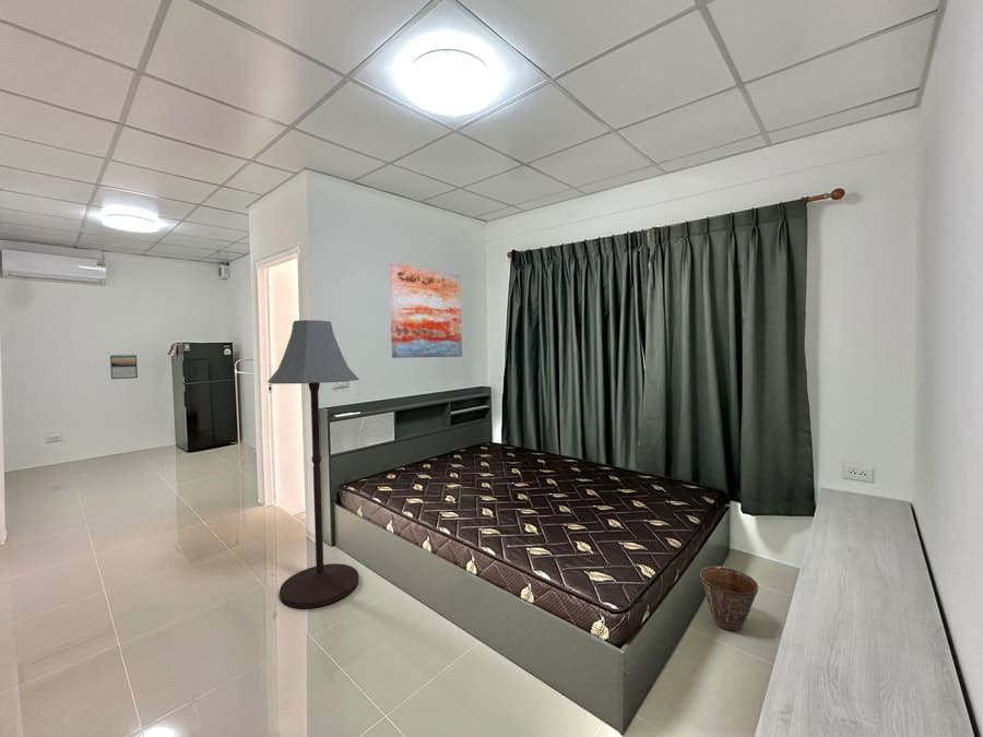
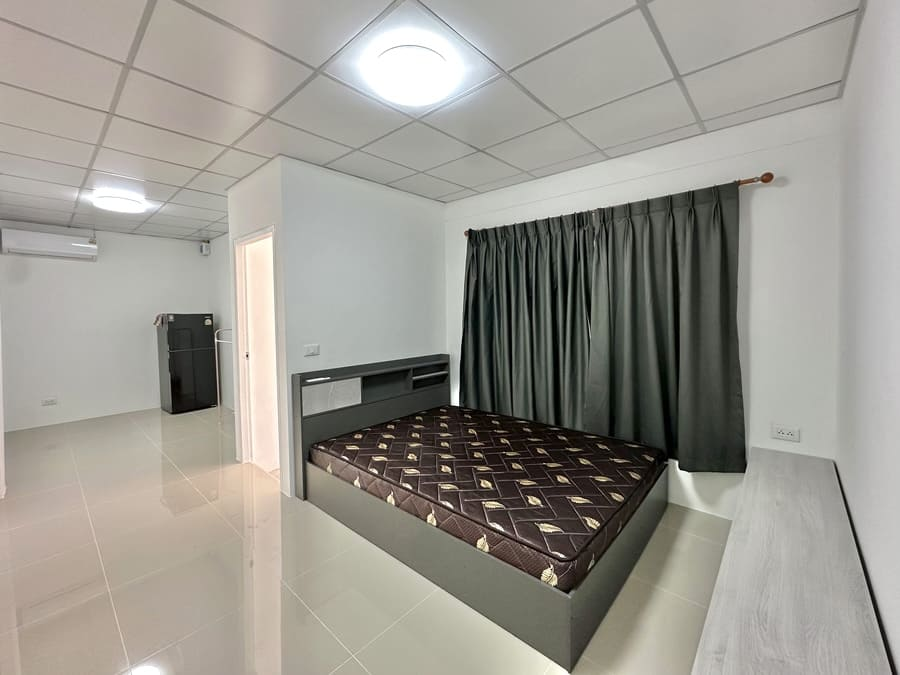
- calendar [109,354,139,380]
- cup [699,566,759,632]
- wall art [389,261,463,359]
- floor lamp [267,319,360,609]
